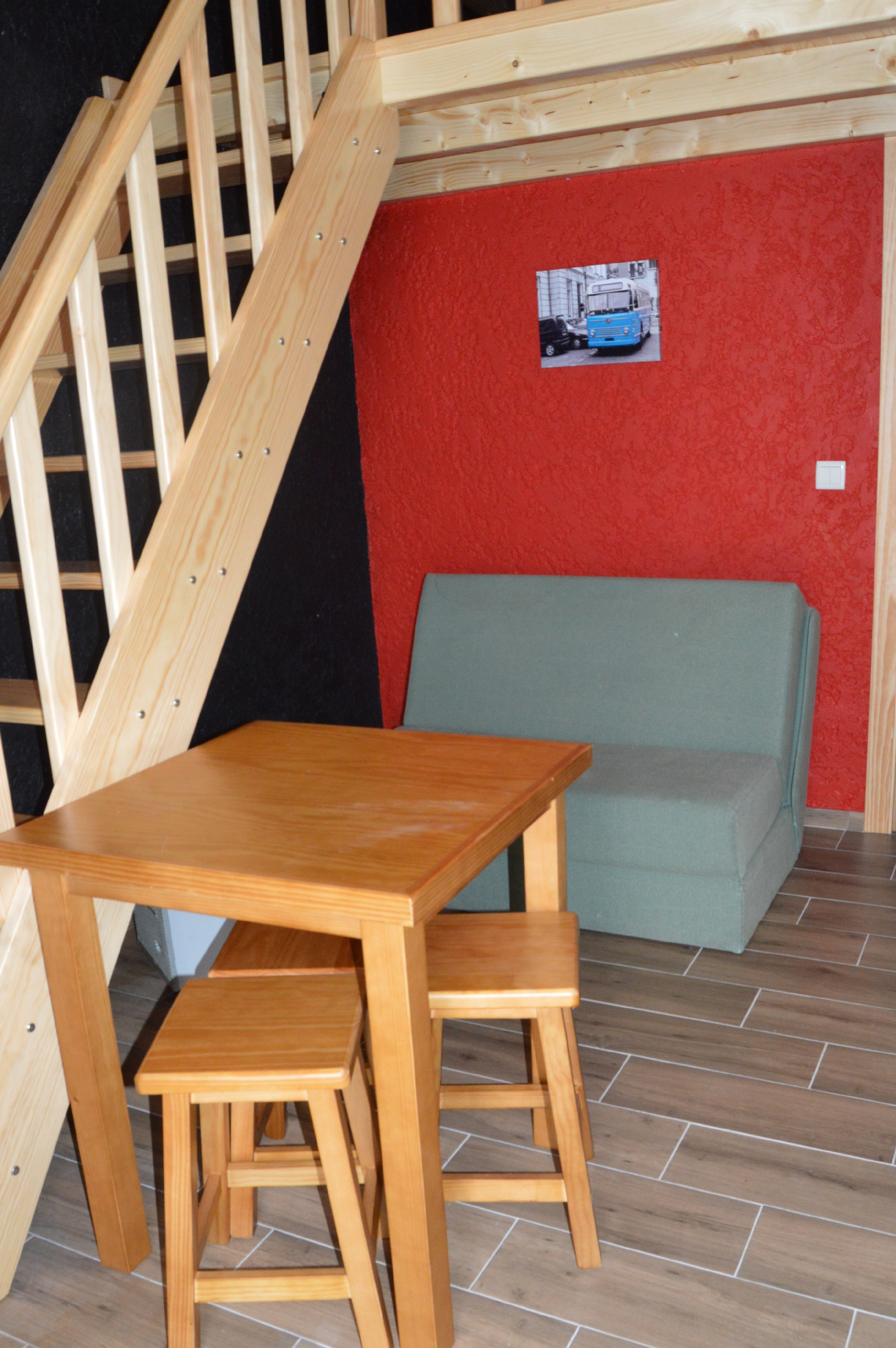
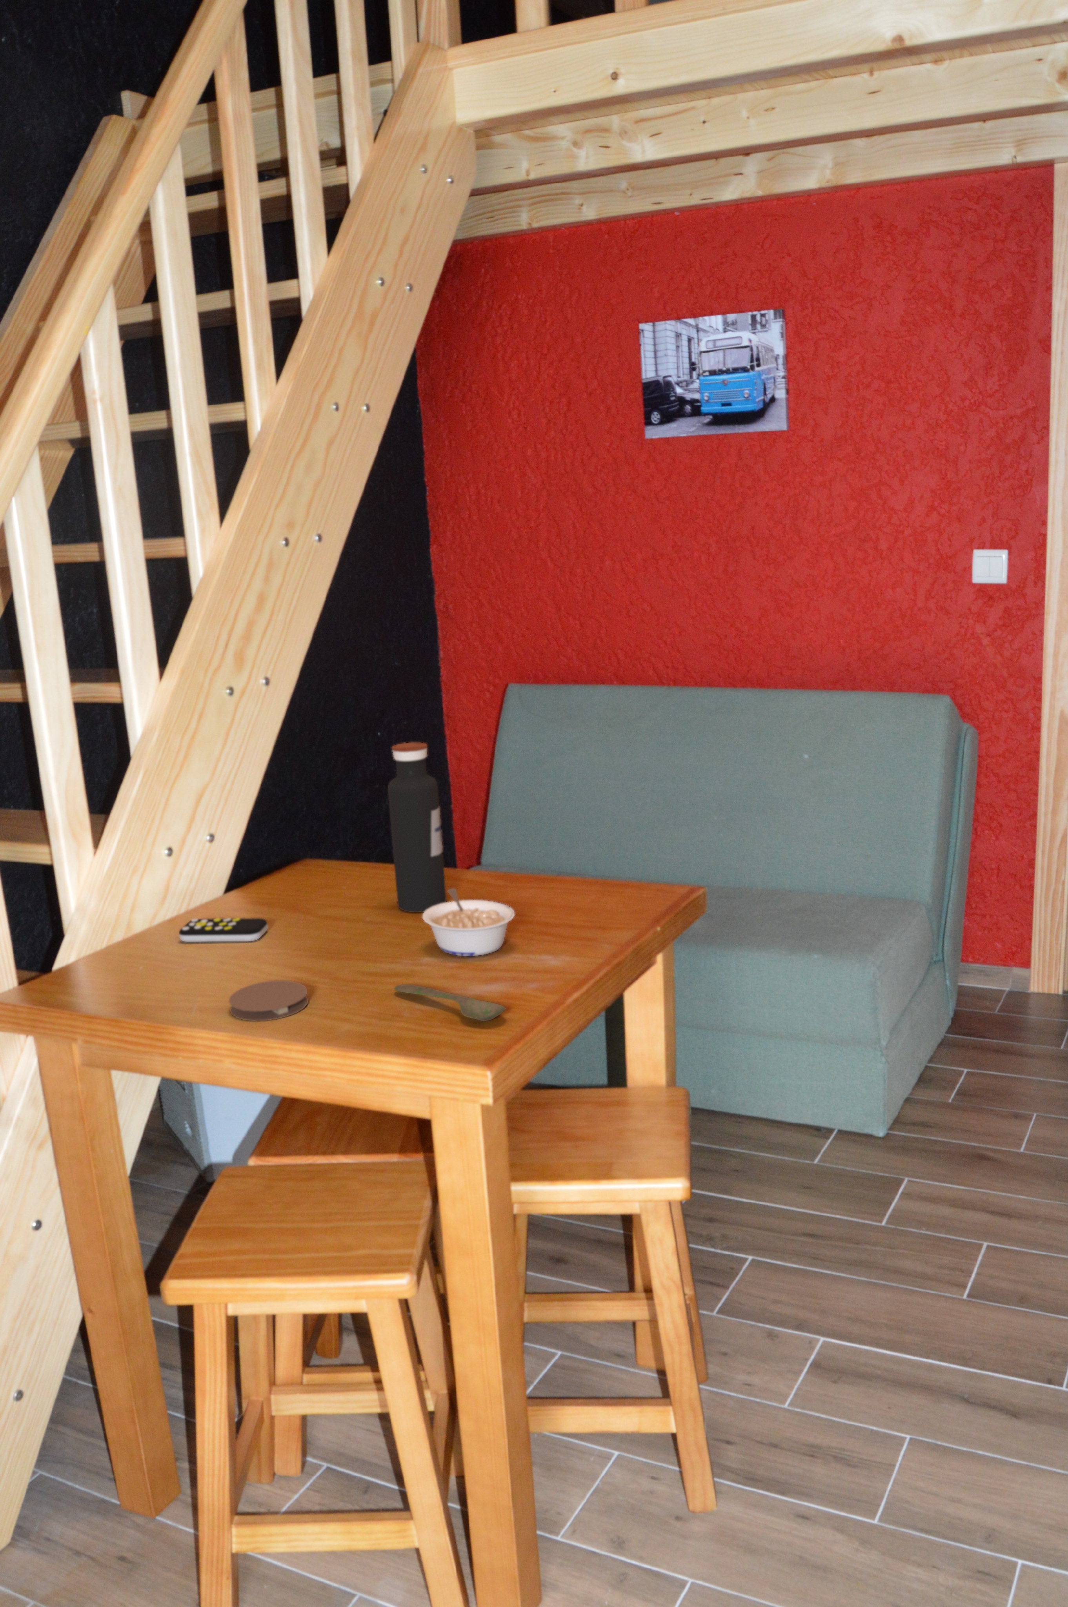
+ spoon [393,984,507,1022]
+ water bottle [387,742,447,913]
+ coaster [229,980,309,1022]
+ remote control [179,918,268,943]
+ legume [422,888,515,956]
